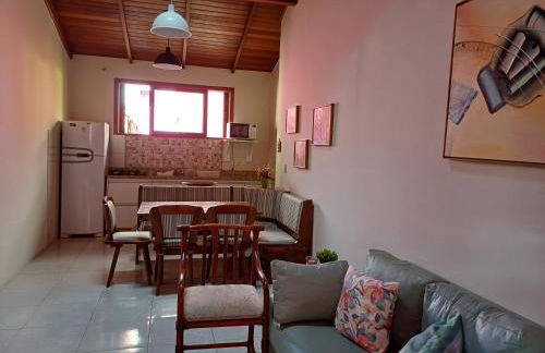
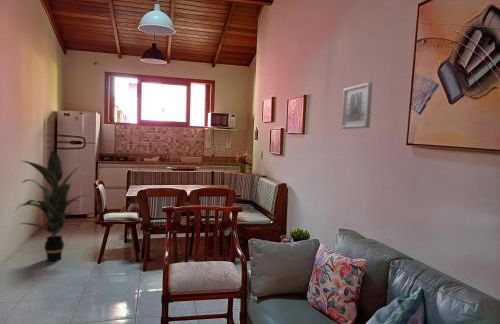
+ wall art [340,81,373,130]
+ indoor plant [14,150,86,262]
